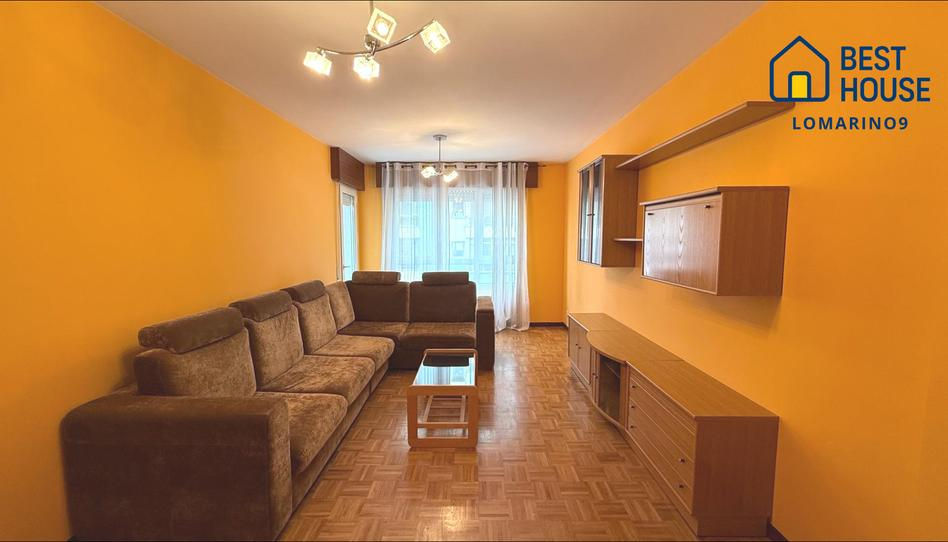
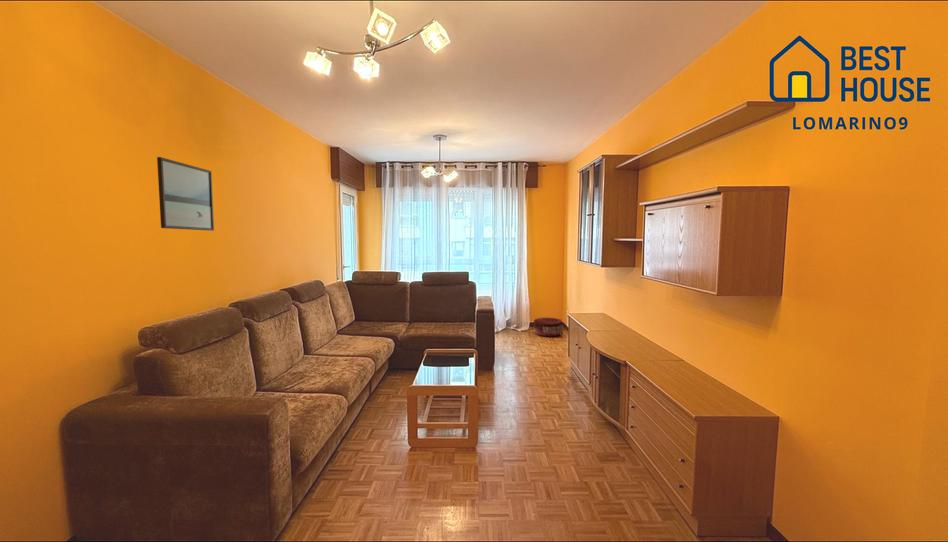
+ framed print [156,156,215,232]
+ pouf [533,316,564,337]
